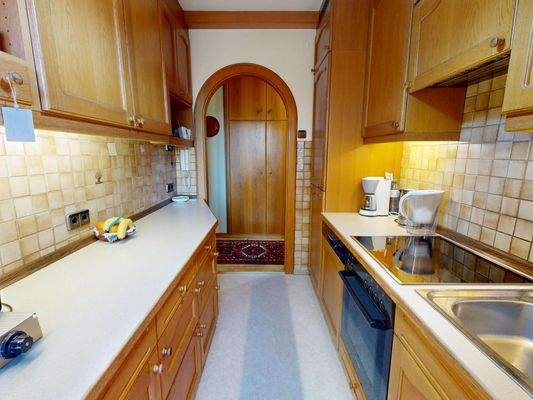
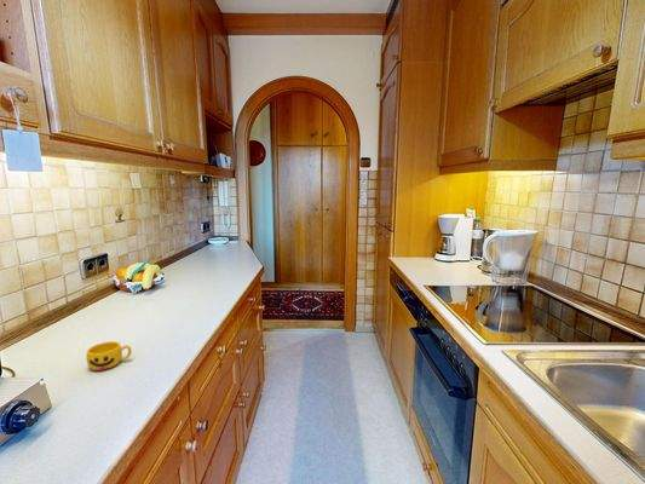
+ cup [85,340,133,371]
